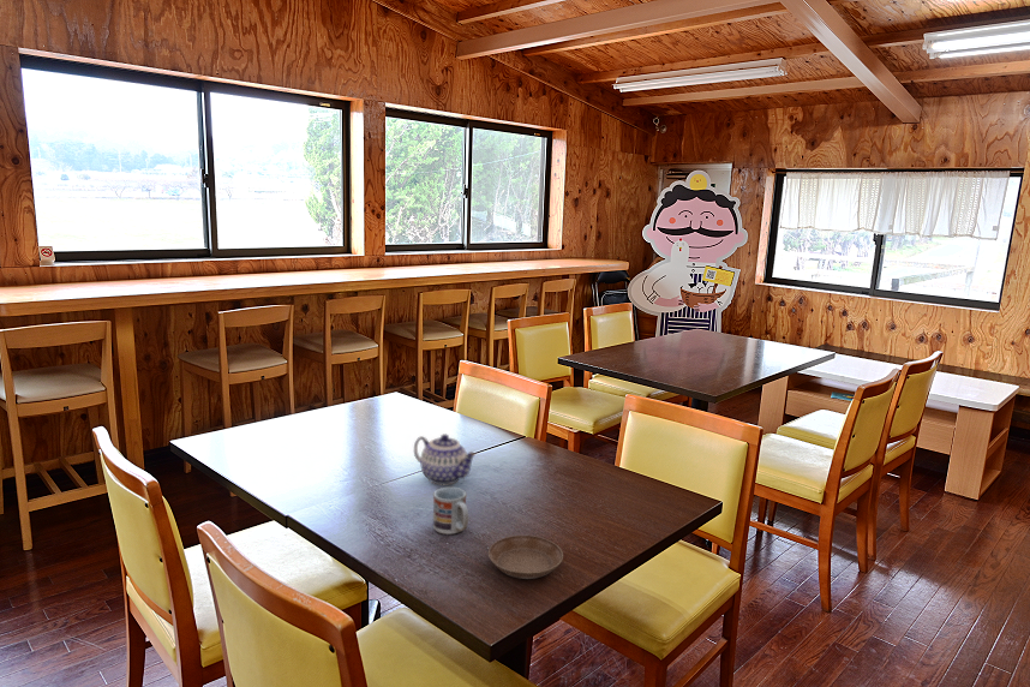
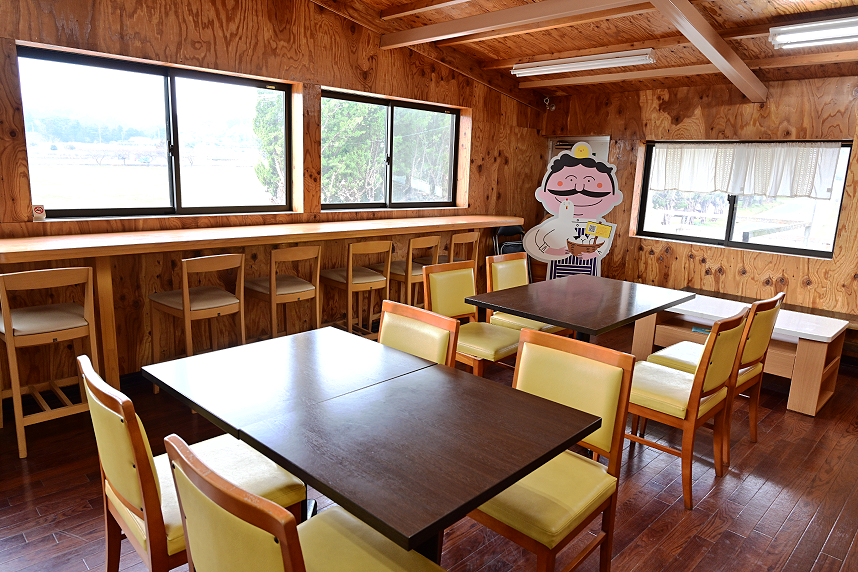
- teapot [413,432,477,486]
- cup [432,486,469,536]
- saucer [487,534,564,580]
